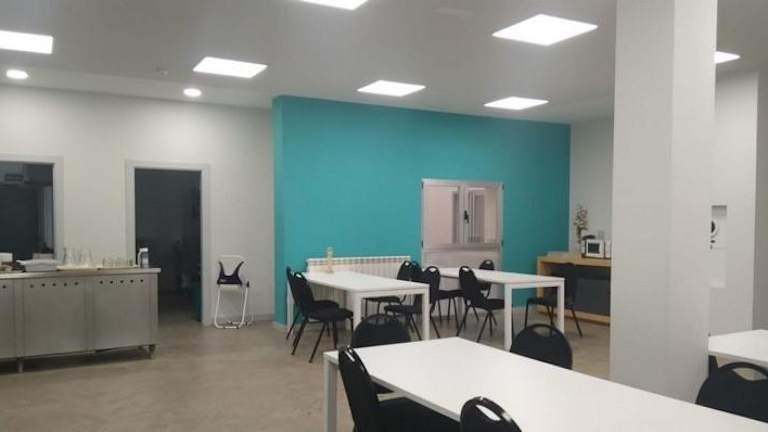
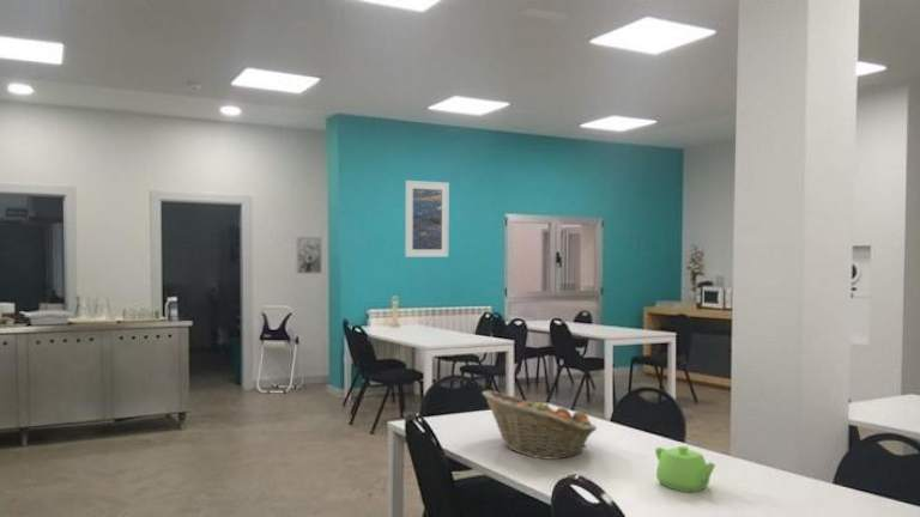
+ wall art [295,236,323,275]
+ teapot [654,444,716,493]
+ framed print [404,180,450,258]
+ fruit basket [480,389,598,460]
